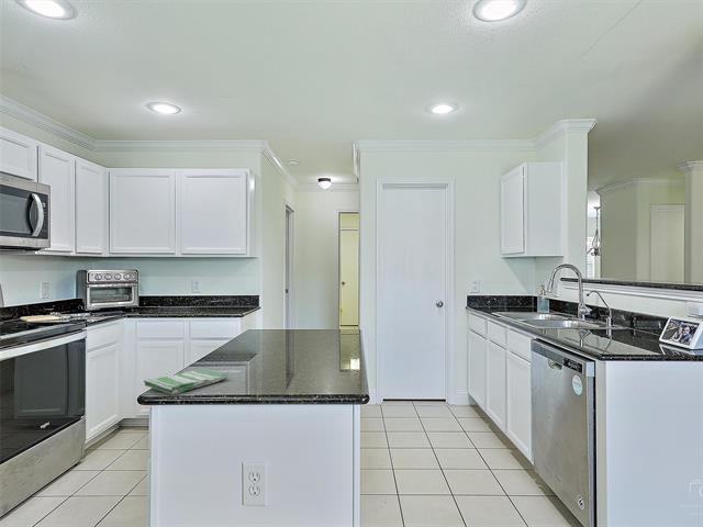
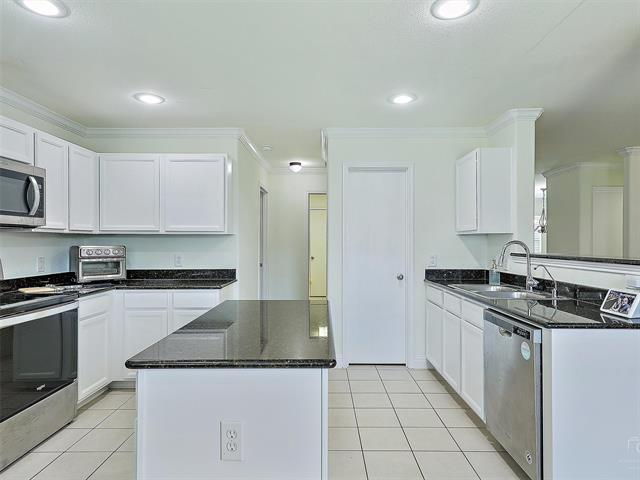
- dish towel [143,367,230,395]
